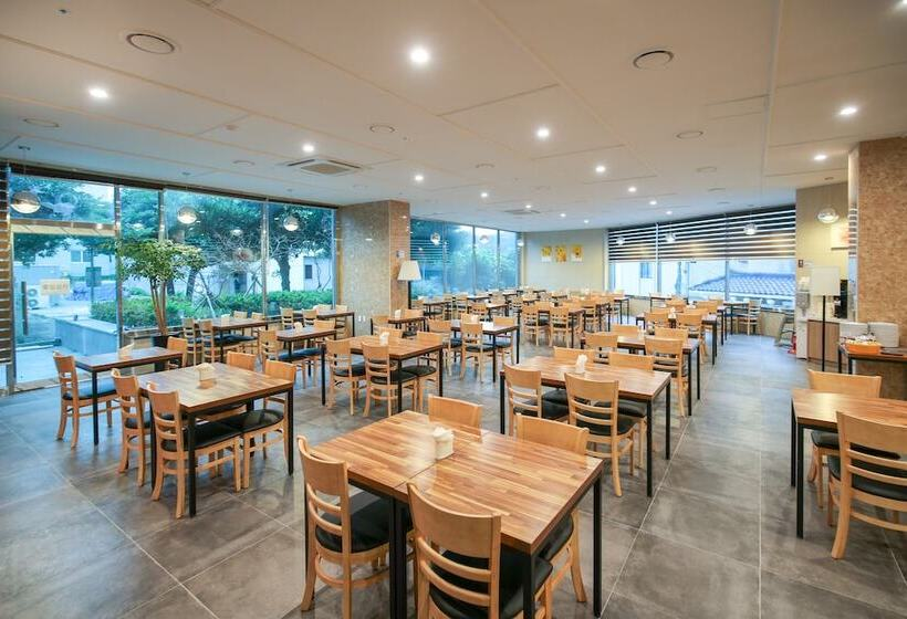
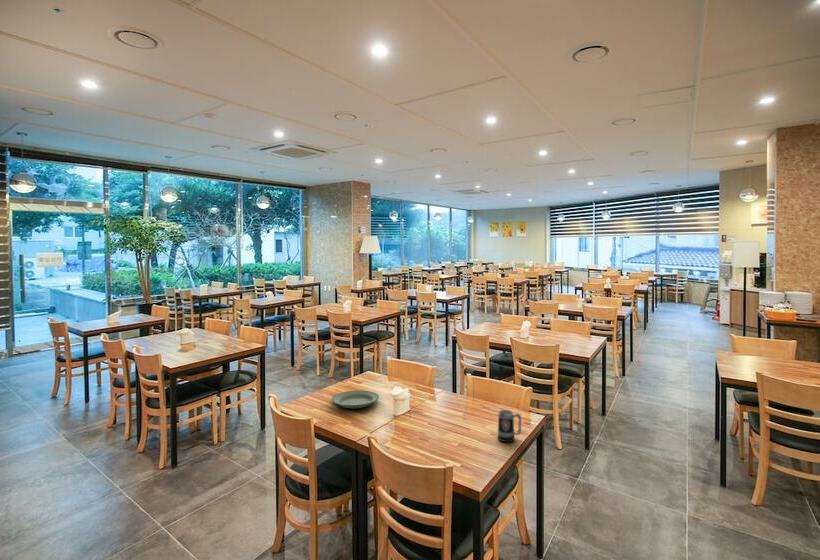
+ mug [497,409,522,443]
+ plate [331,389,380,409]
